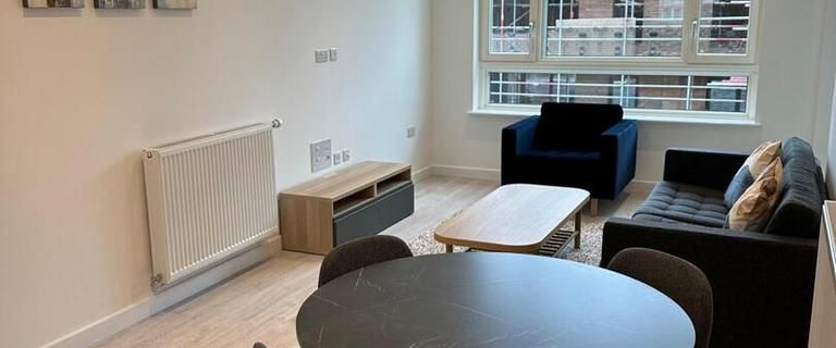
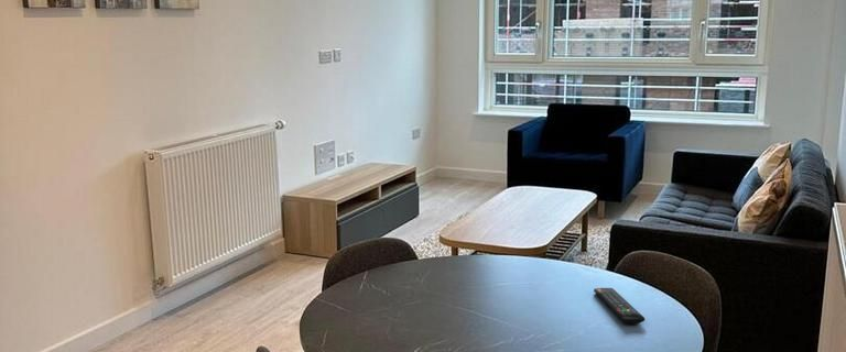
+ remote control [593,287,646,324]
